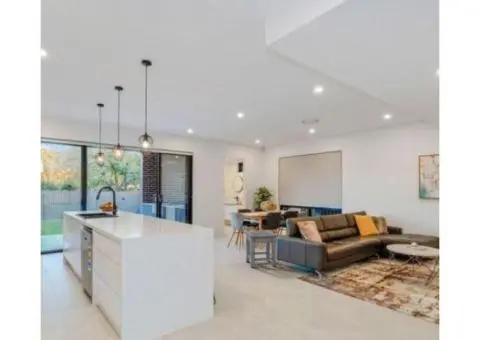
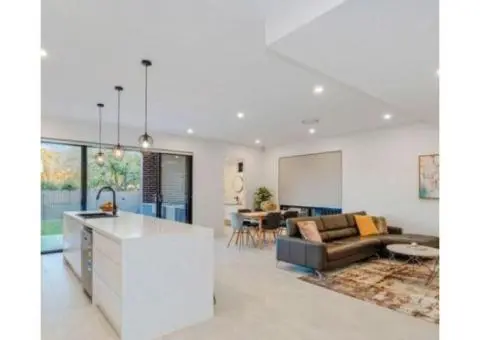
- stool [243,229,279,269]
